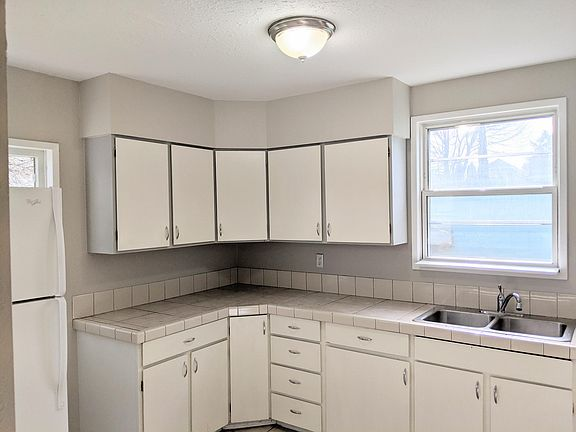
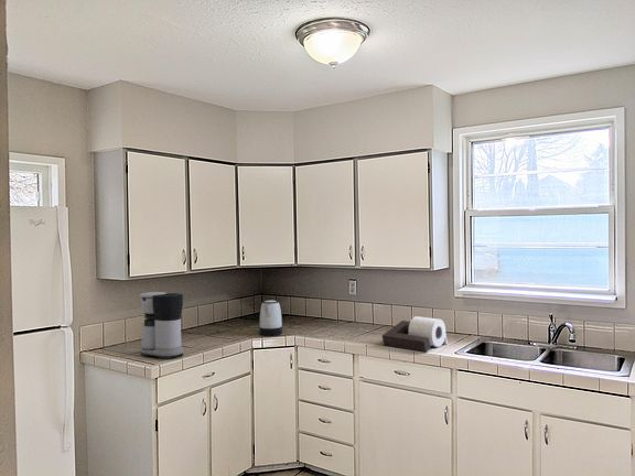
+ kettle [258,299,283,336]
+ paper towel holder [381,315,449,354]
+ coffee maker [139,291,184,360]
